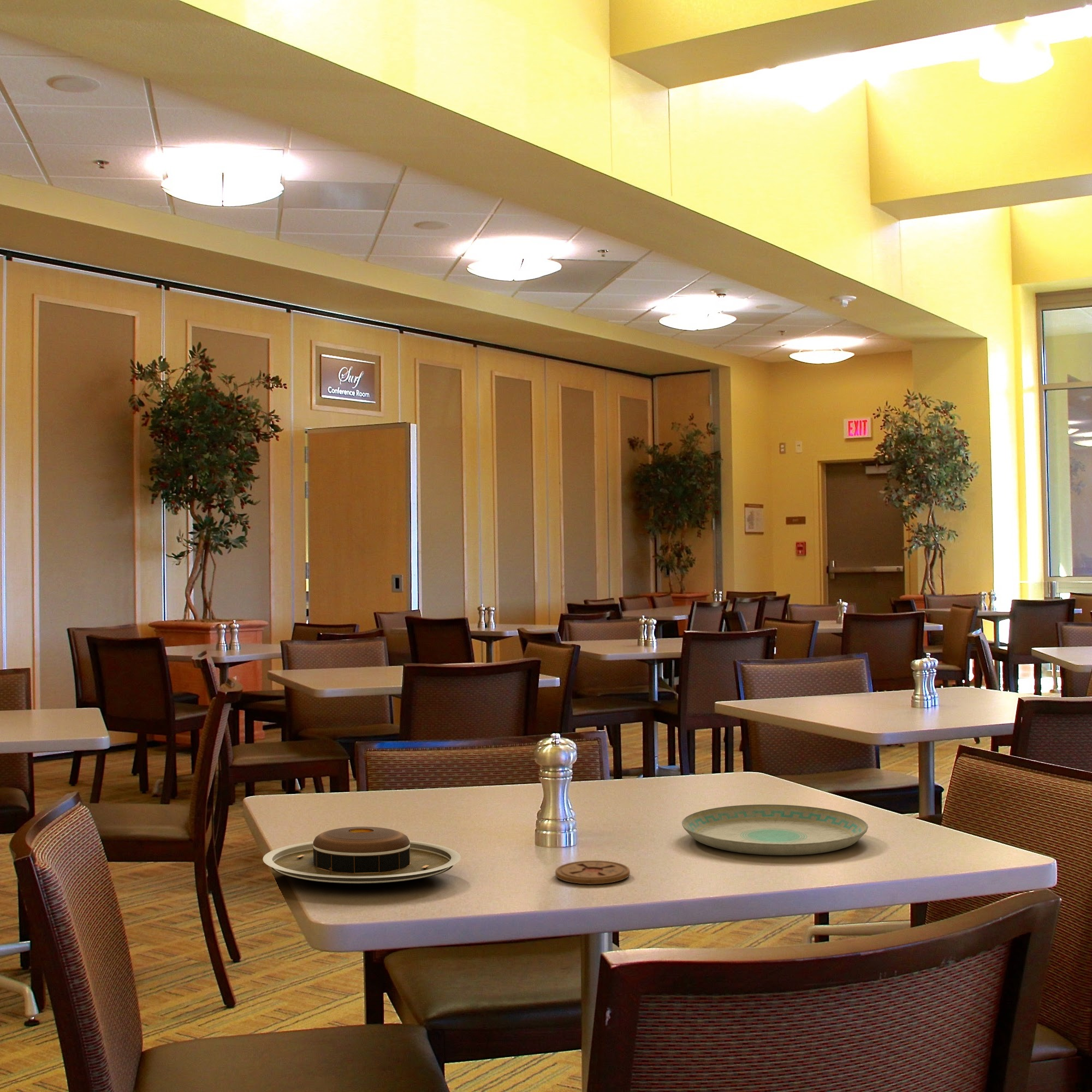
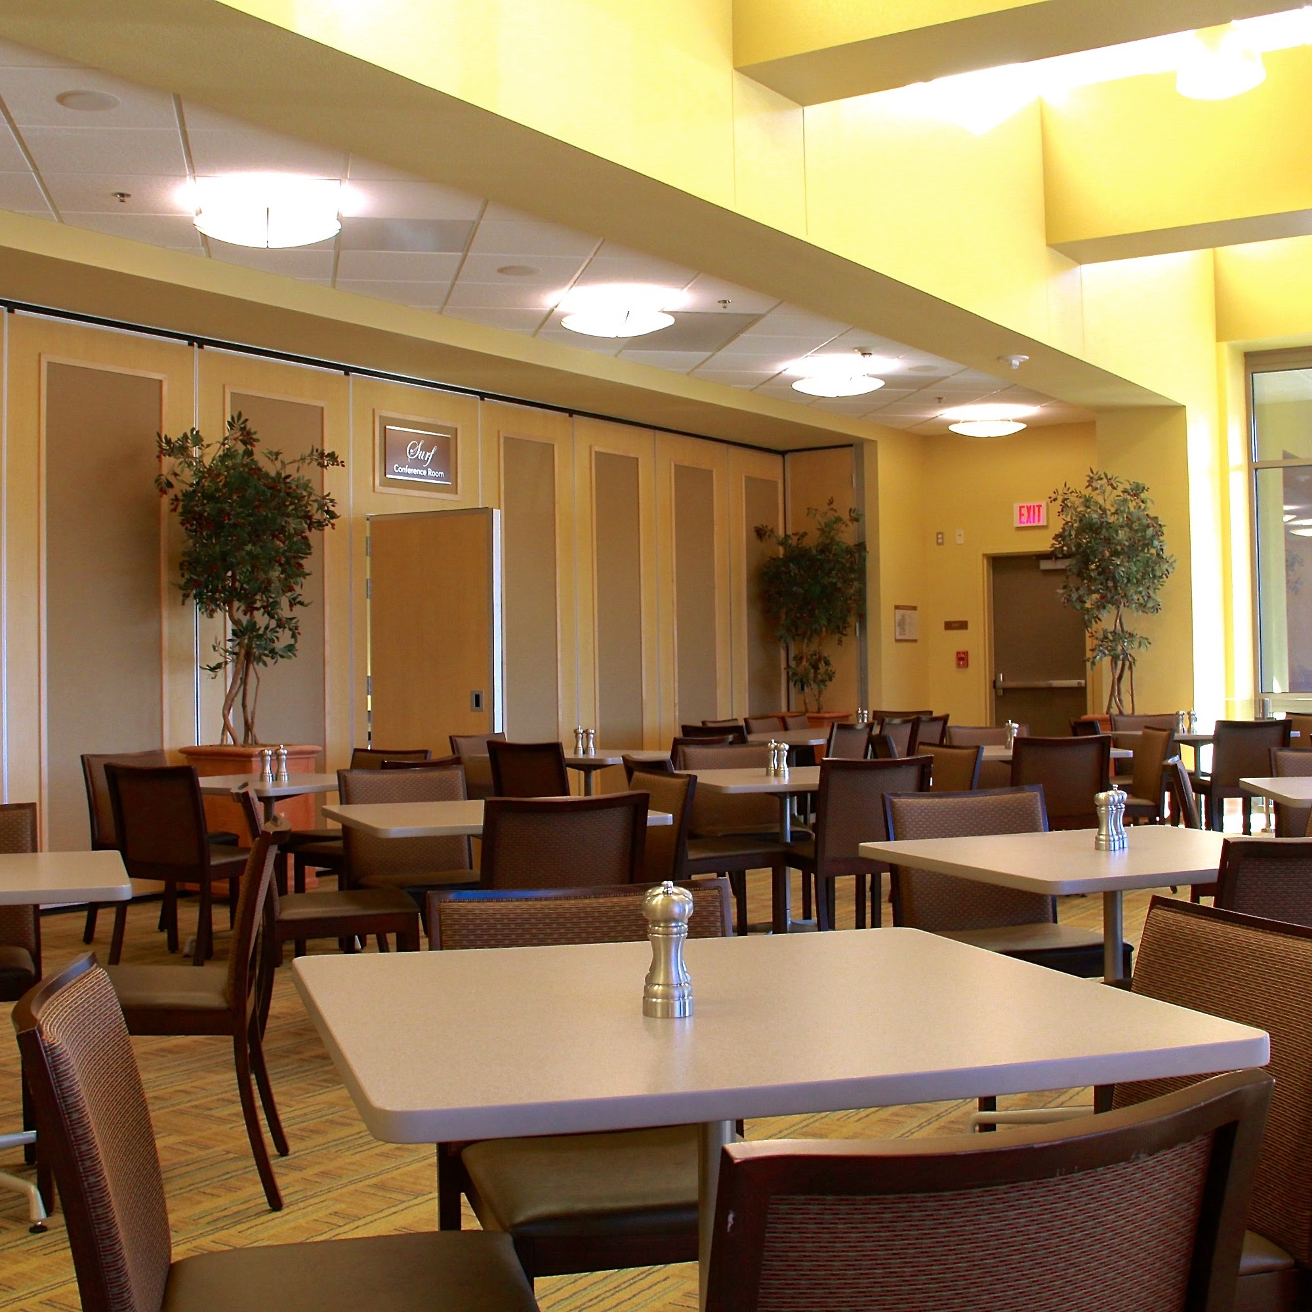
- plate [262,826,461,884]
- coaster [555,860,631,885]
- plate [681,804,869,856]
